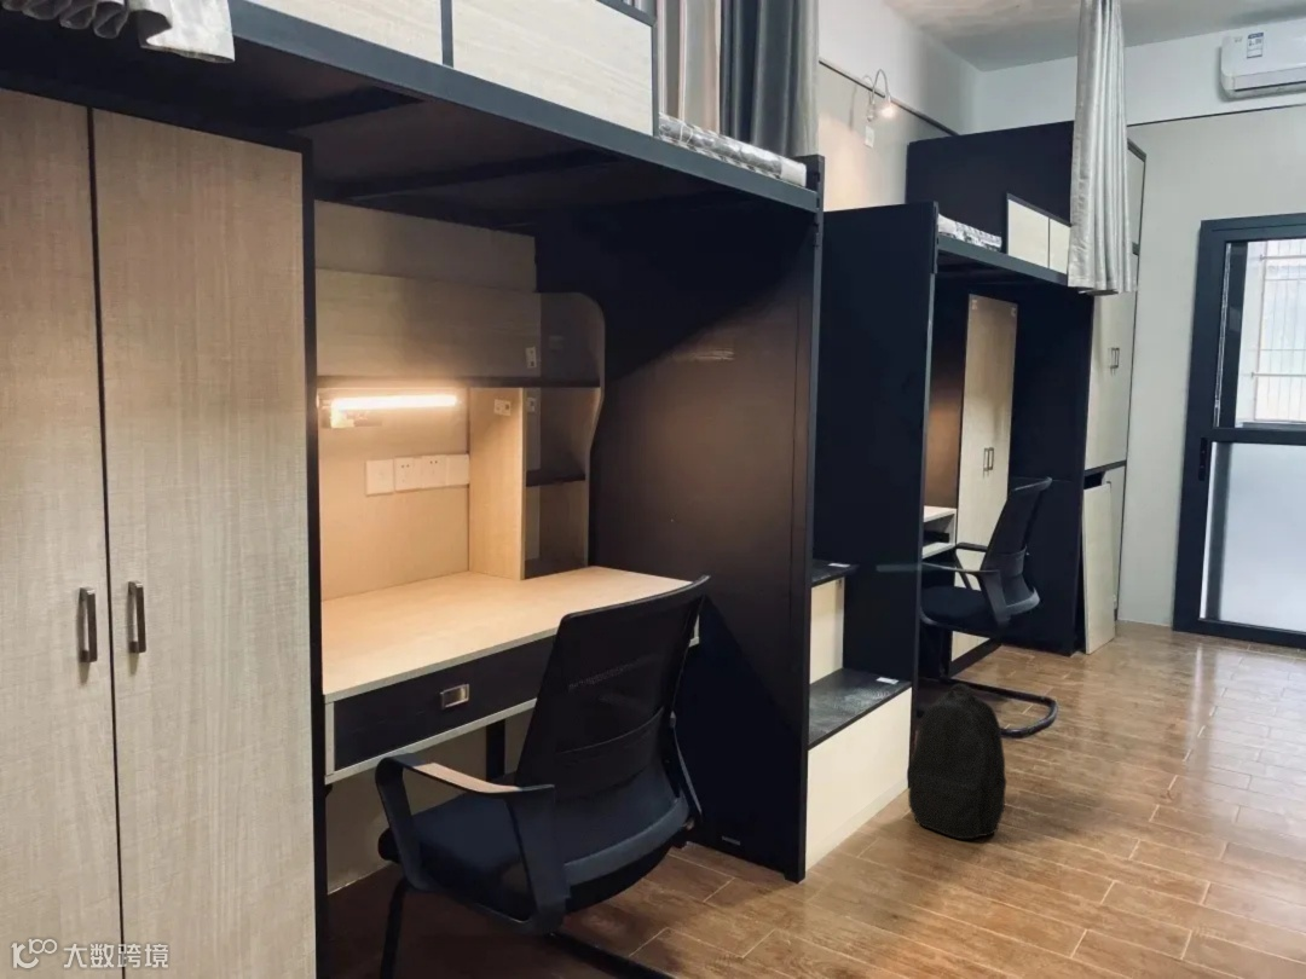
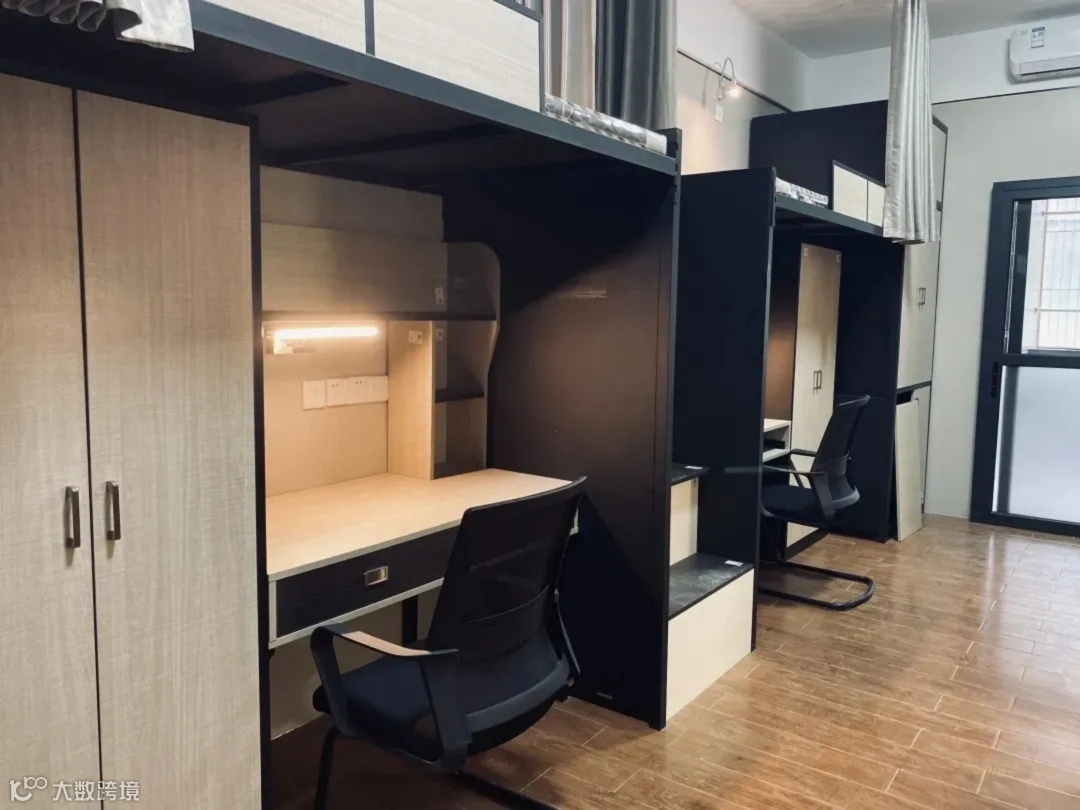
- backpack [906,683,1007,841]
